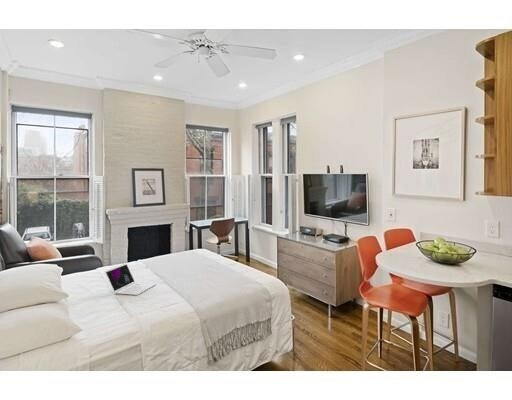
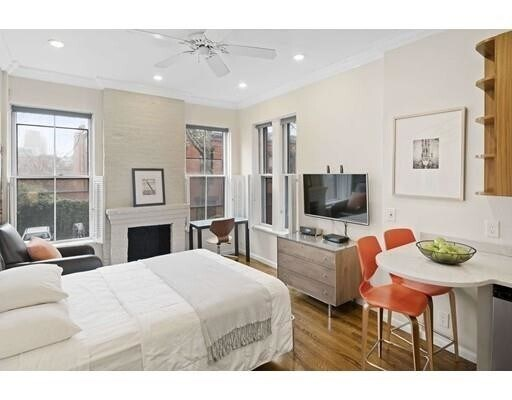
- laptop [104,263,157,296]
